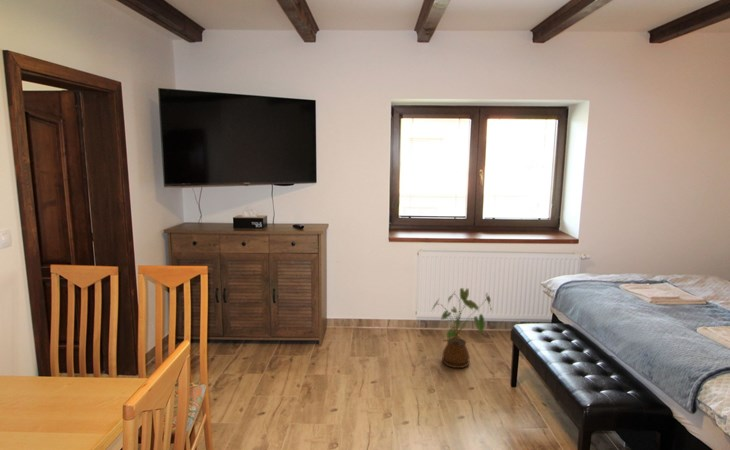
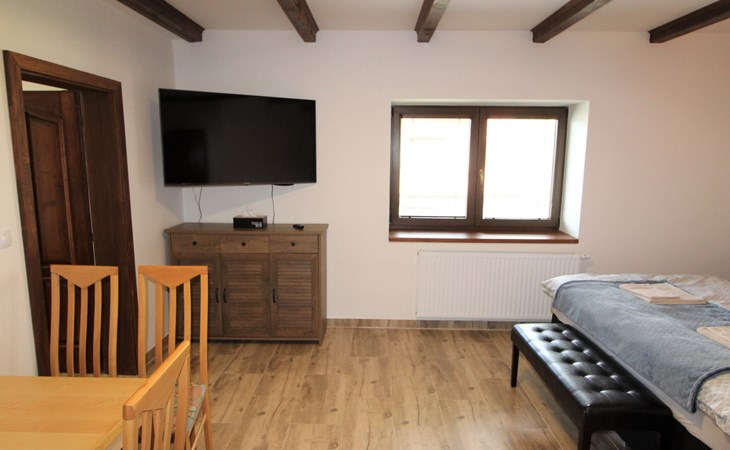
- house plant [431,287,493,369]
